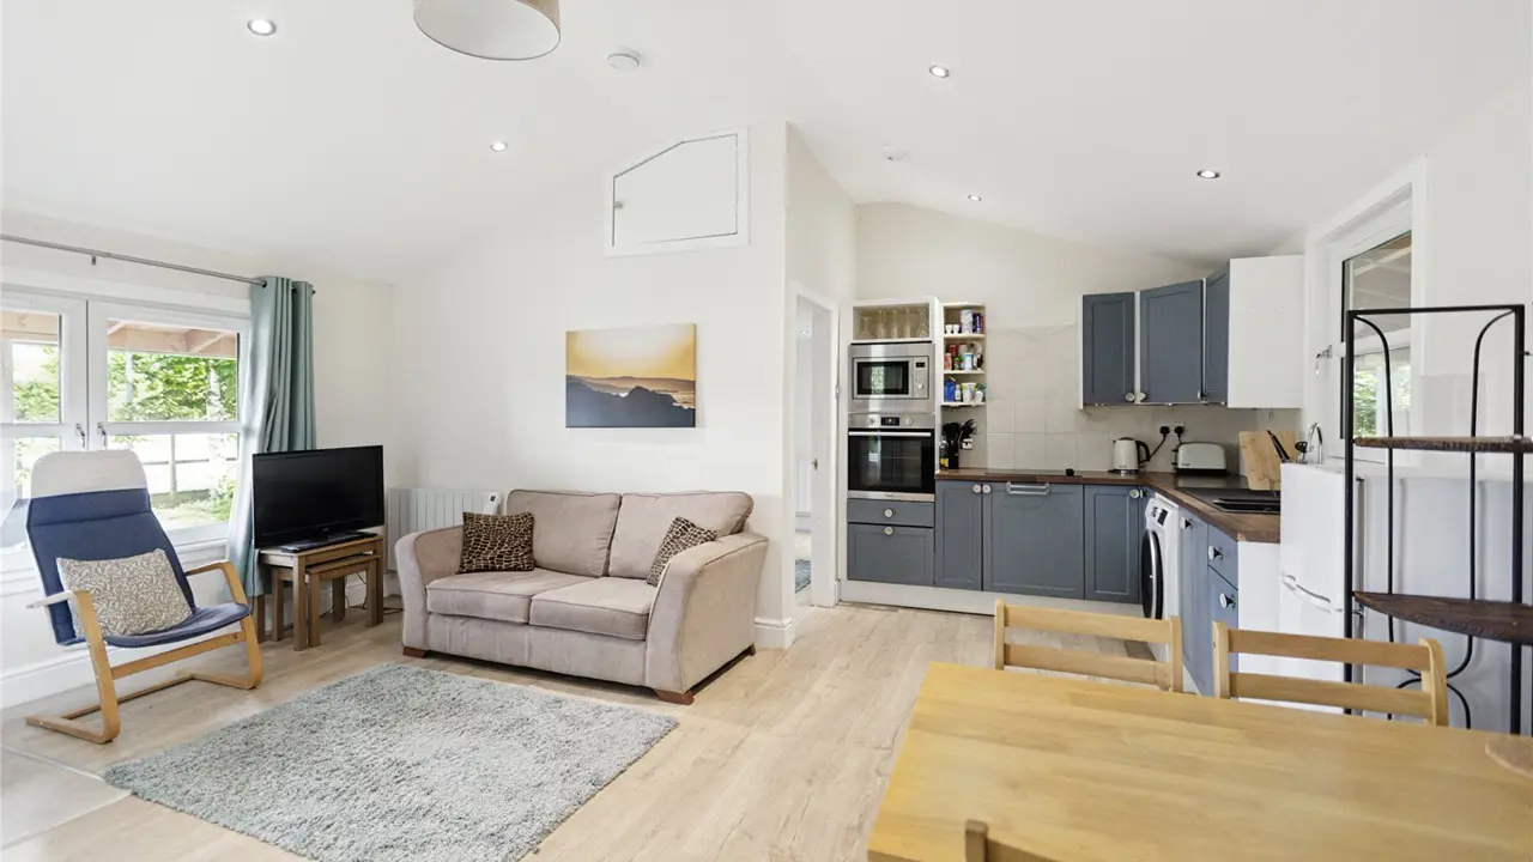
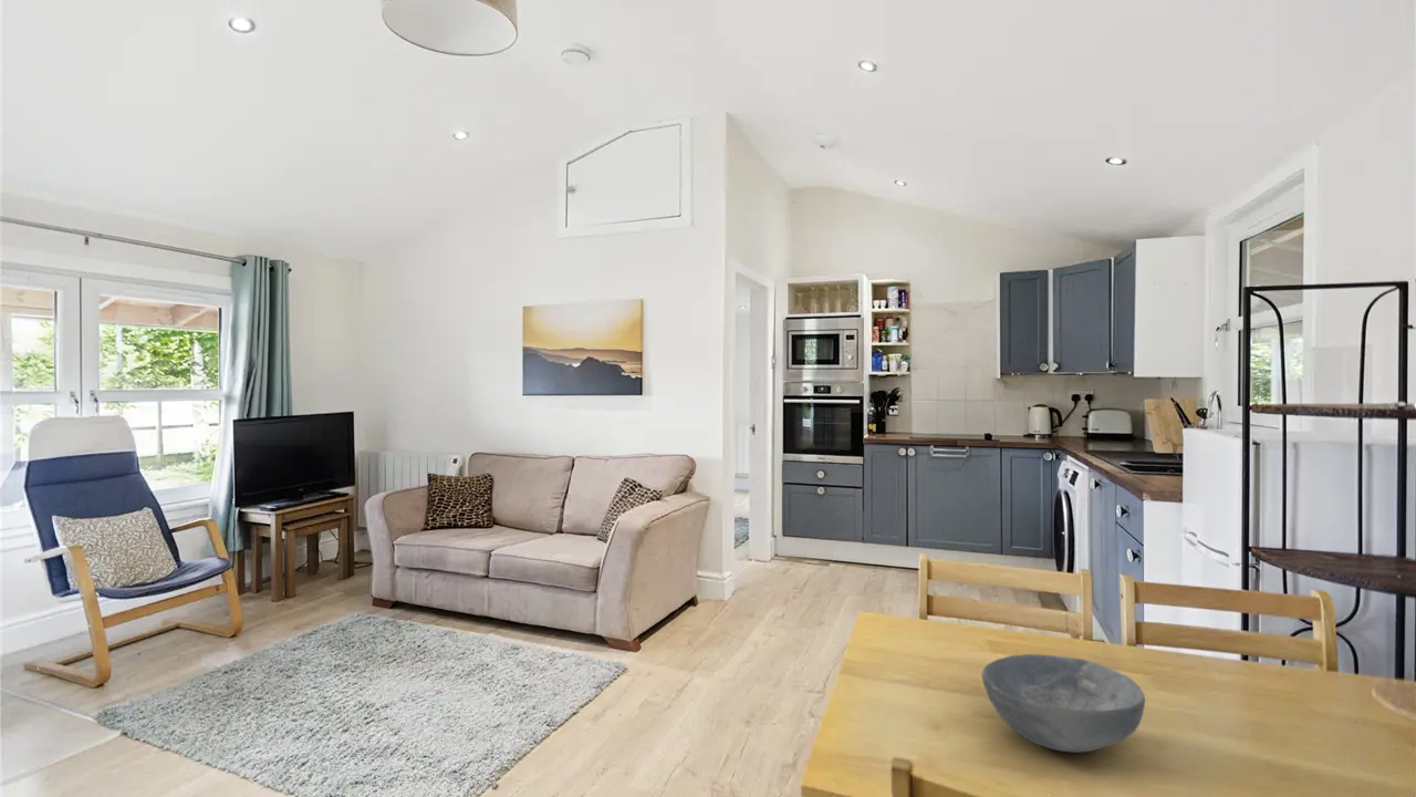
+ bowl [980,653,1146,754]
